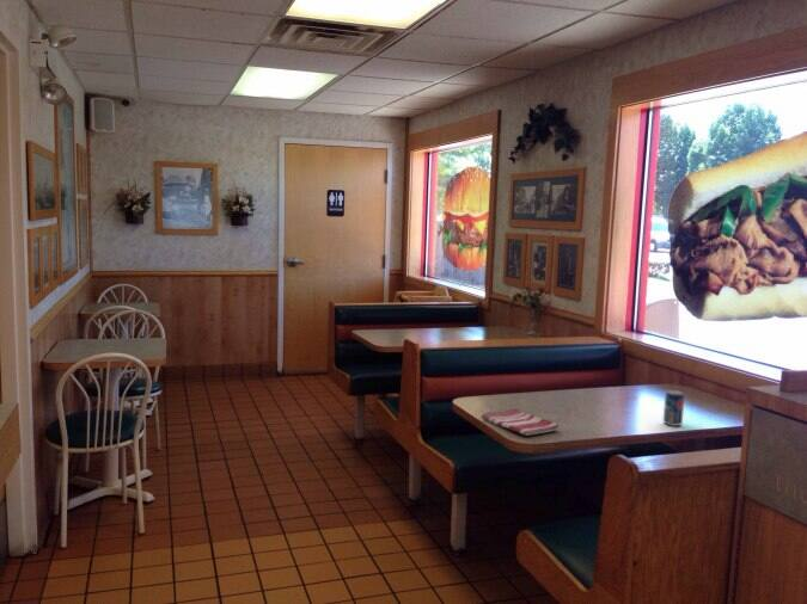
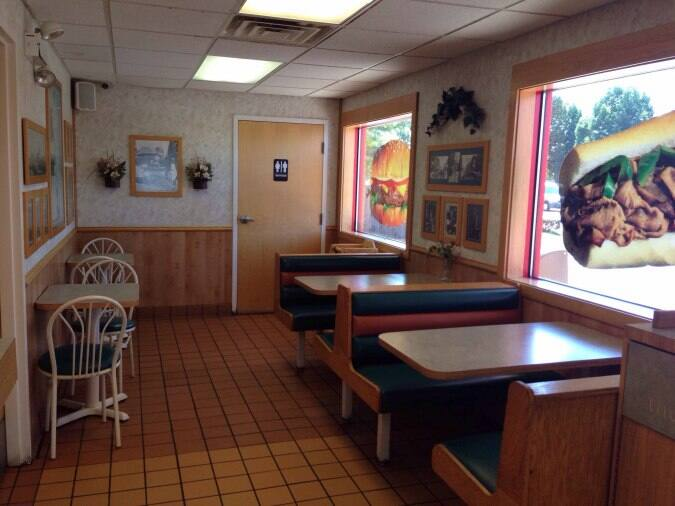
- dish towel [481,407,560,437]
- beverage can [662,389,685,427]
